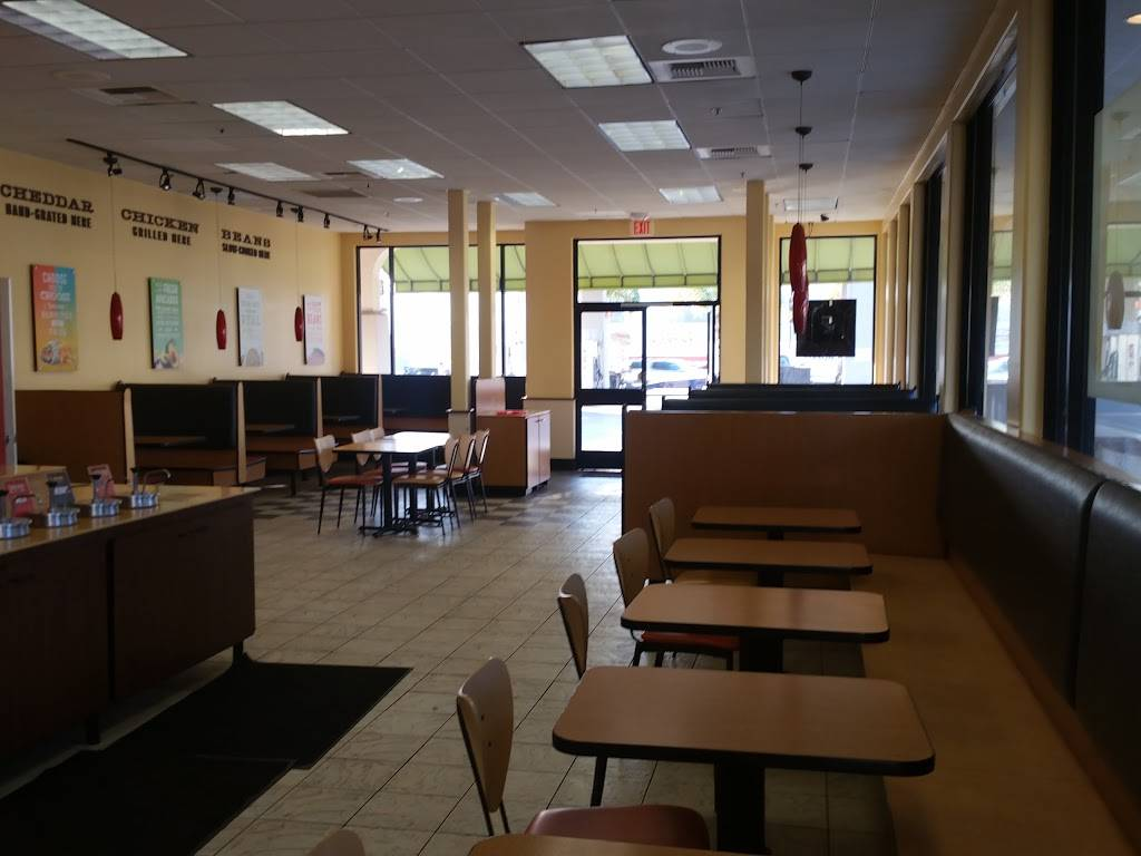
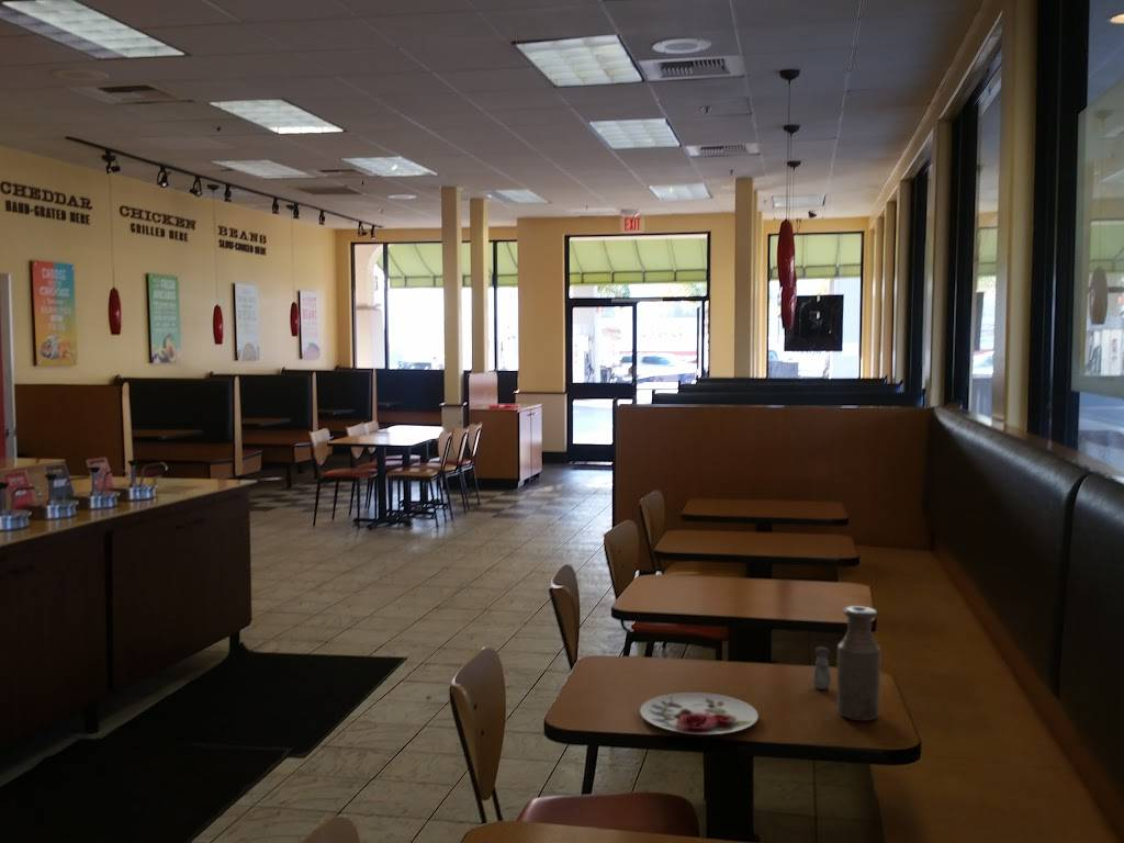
+ bottle [835,605,881,722]
+ plate [639,692,760,735]
+ salt shaker [811,645,832,690]
